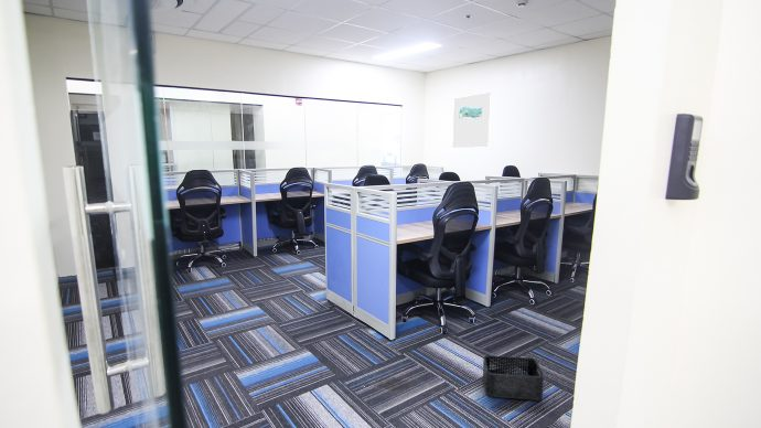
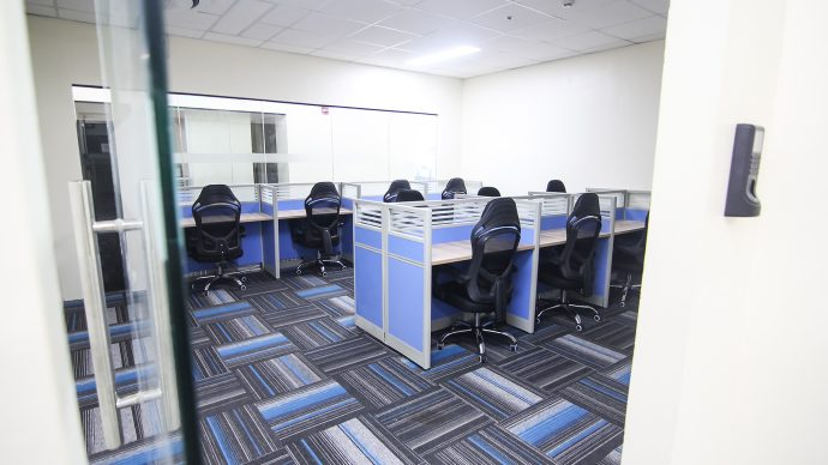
- storage bin [482,354,545,402]
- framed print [451,92,492,149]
